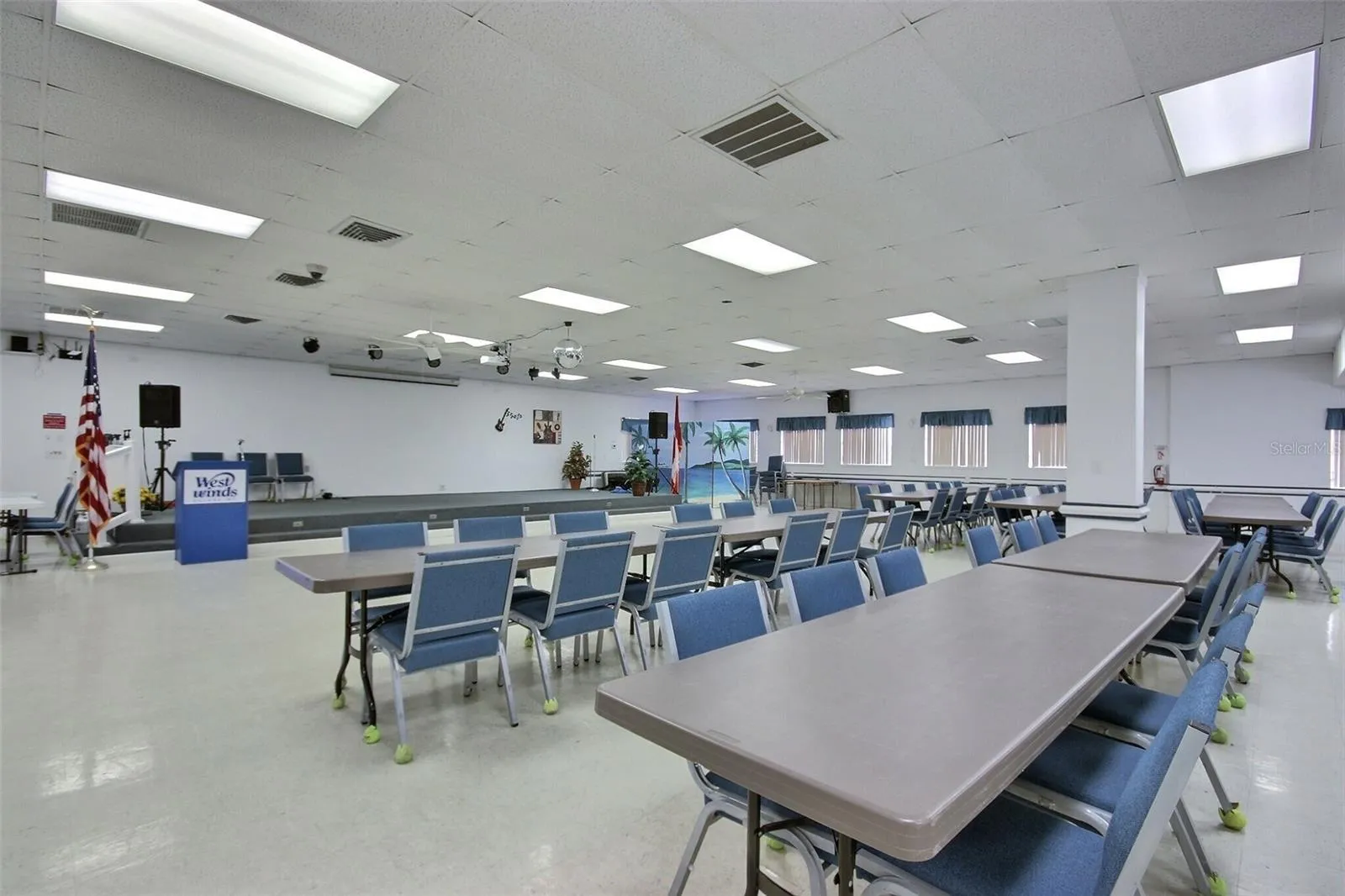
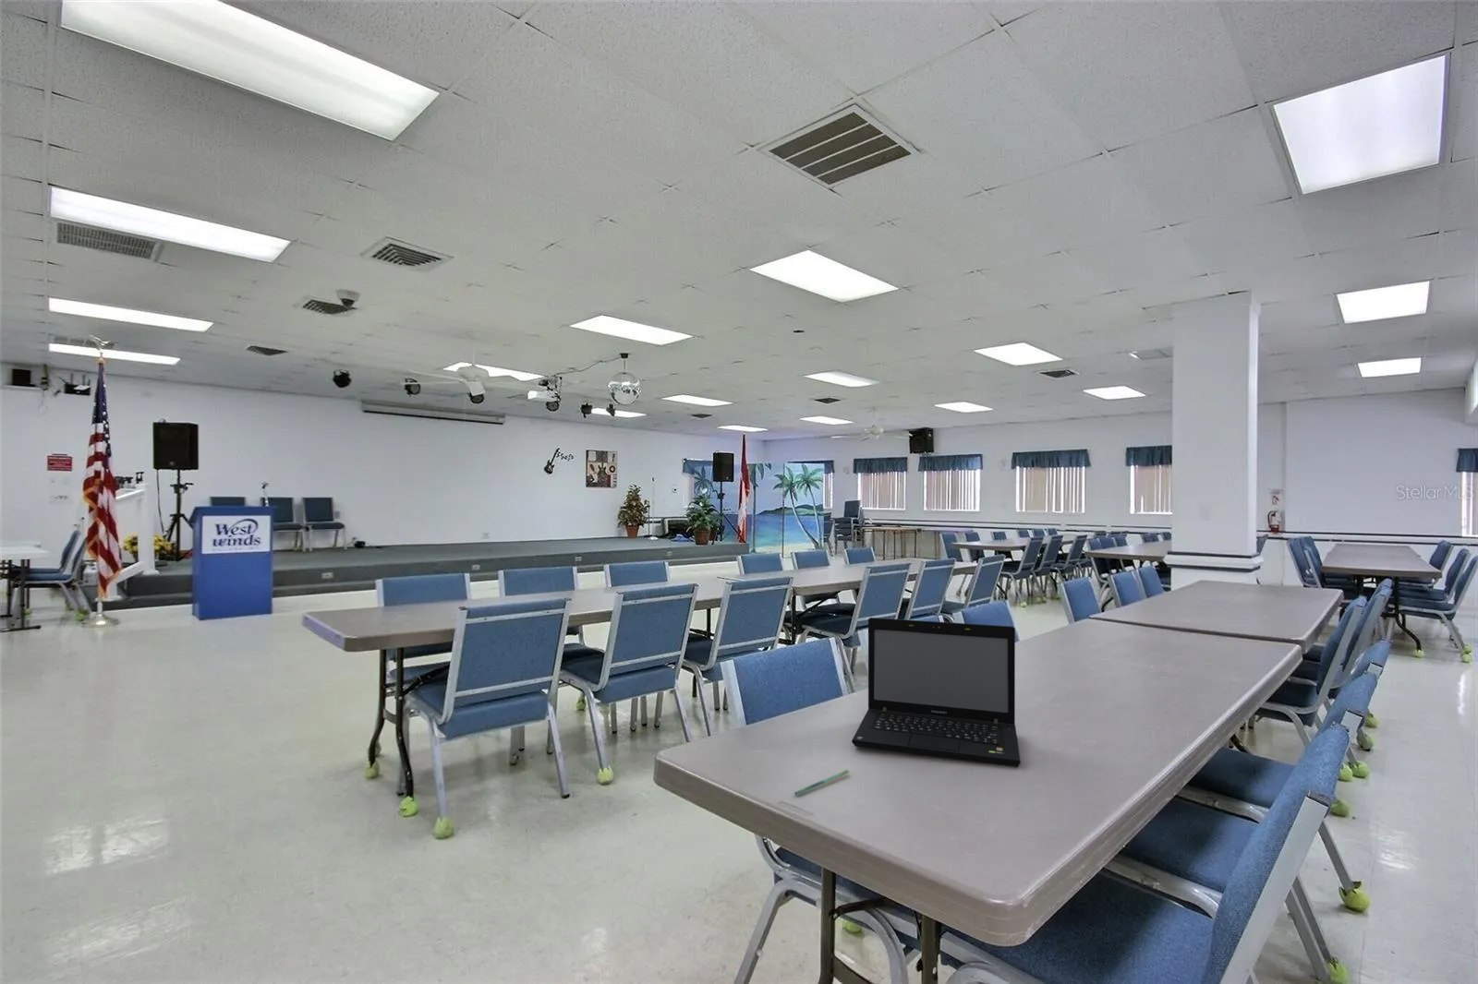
+ laptop [851,616,1022,767]
+ pen [793,769,849,796]
